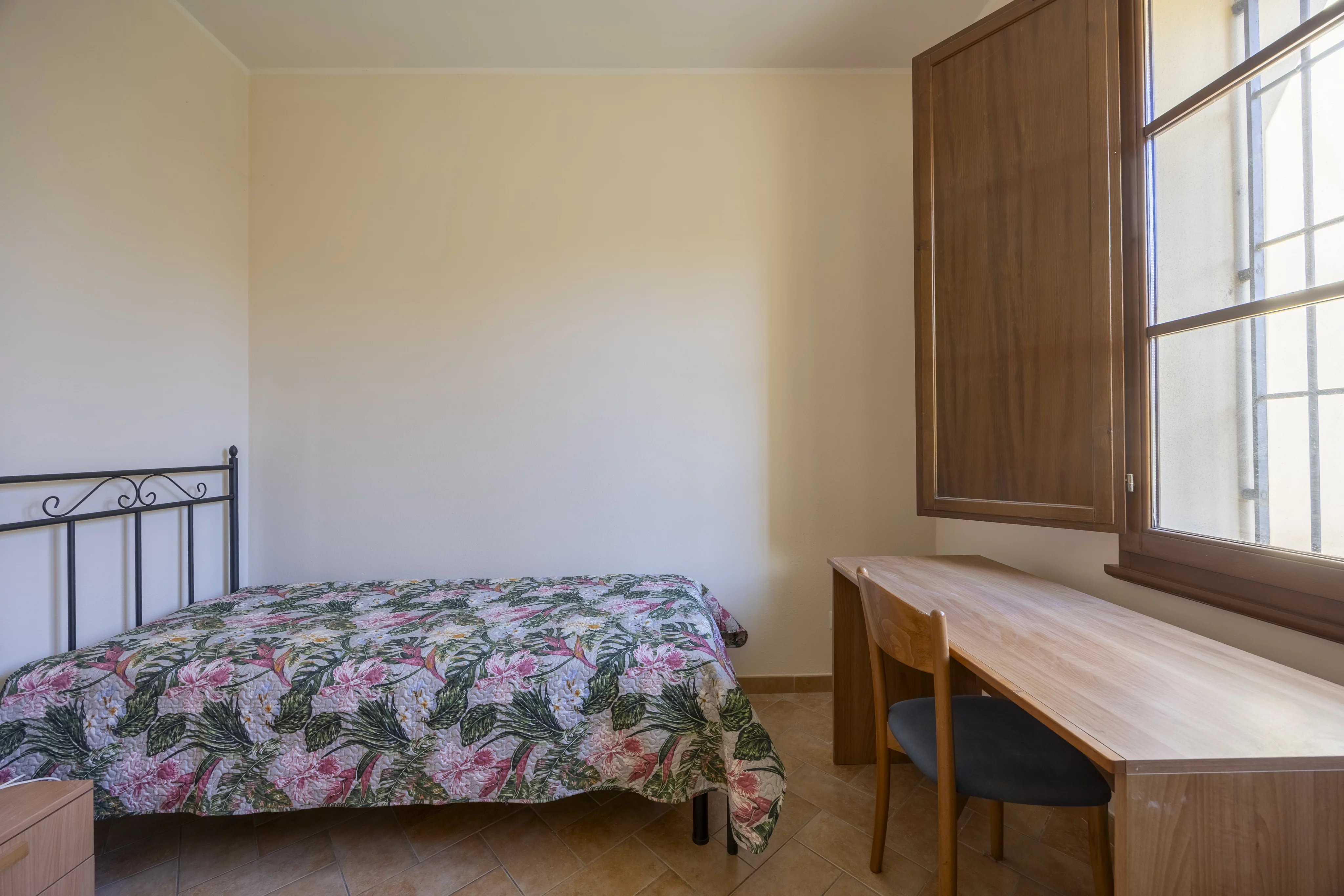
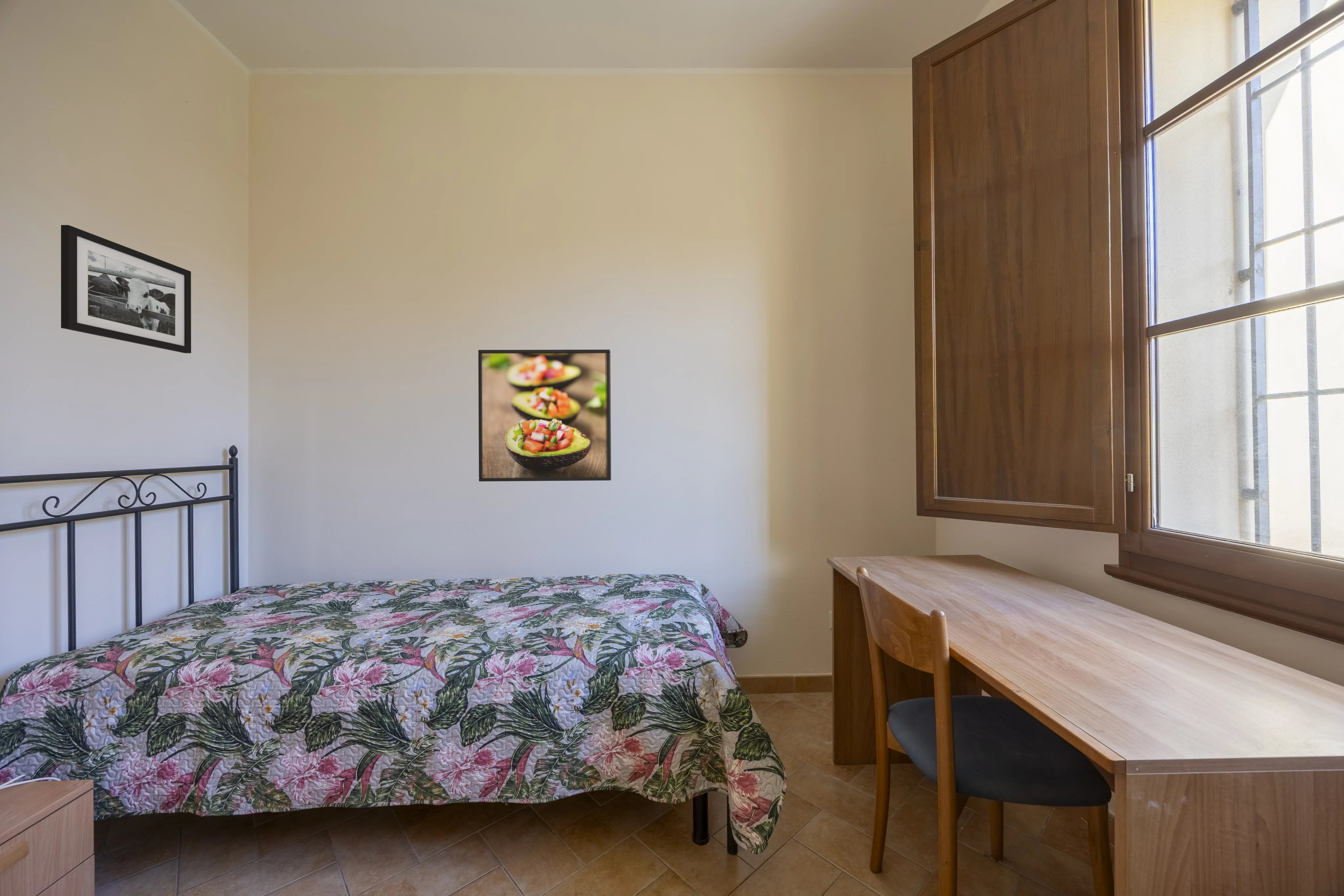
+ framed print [478,349,611,482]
+ picture frame [61,225,192,354]
